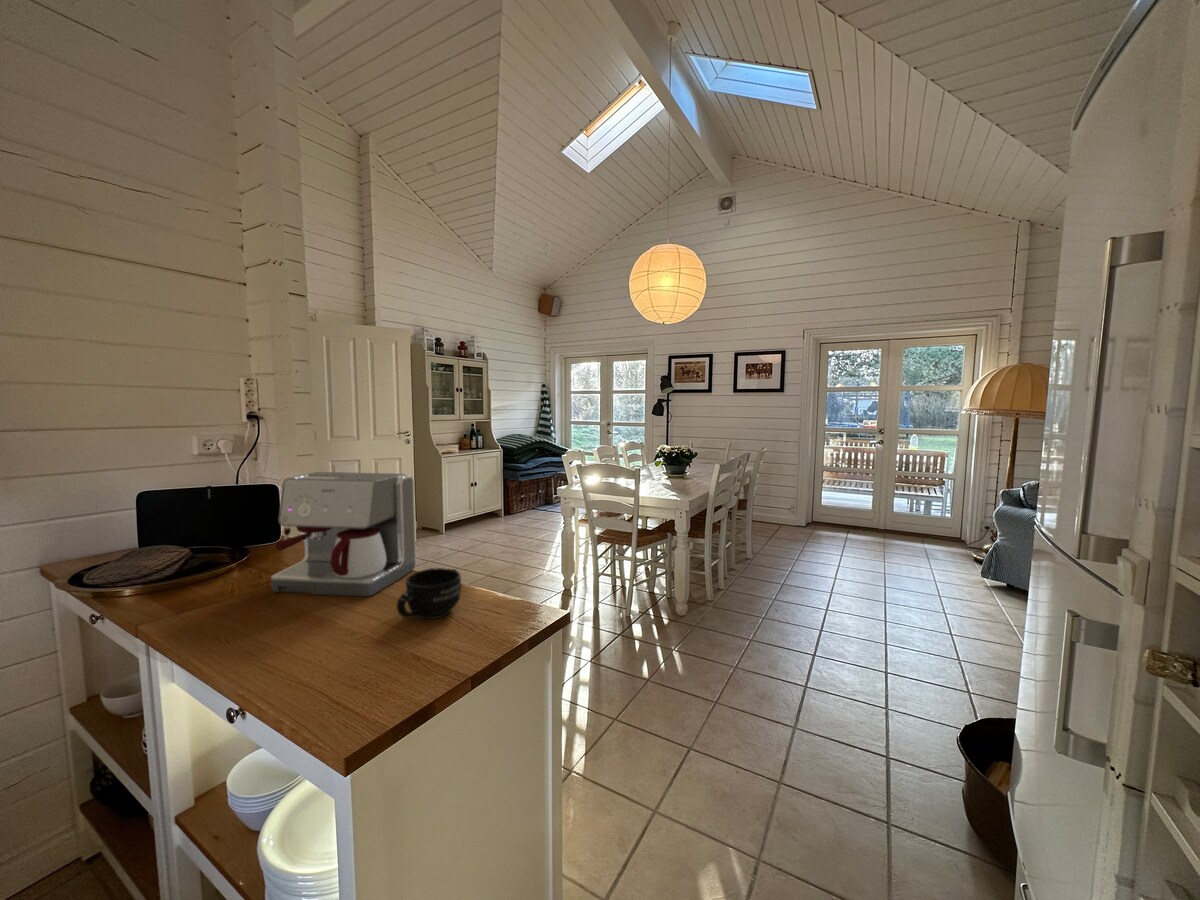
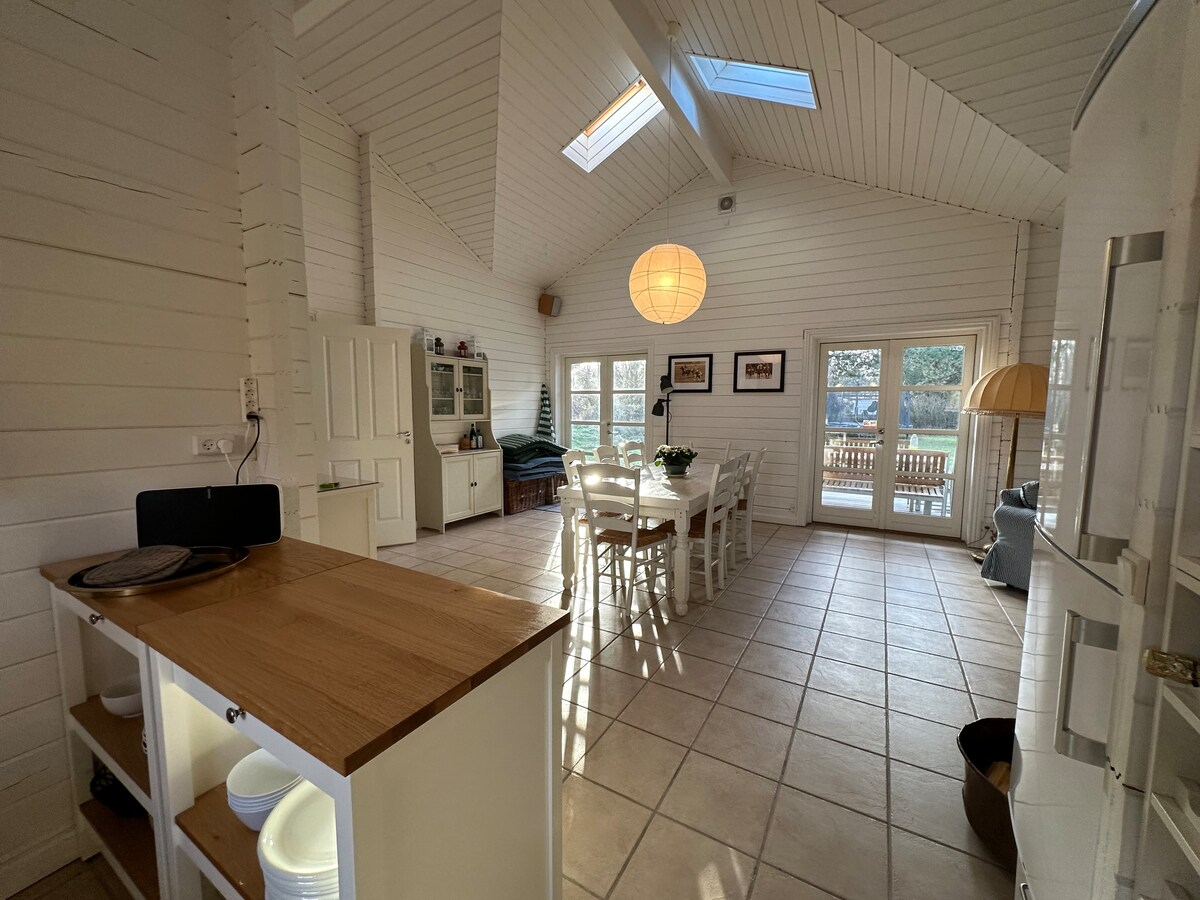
- coffee maker [270,471,417,597]
- mug [395,567,463,620]
